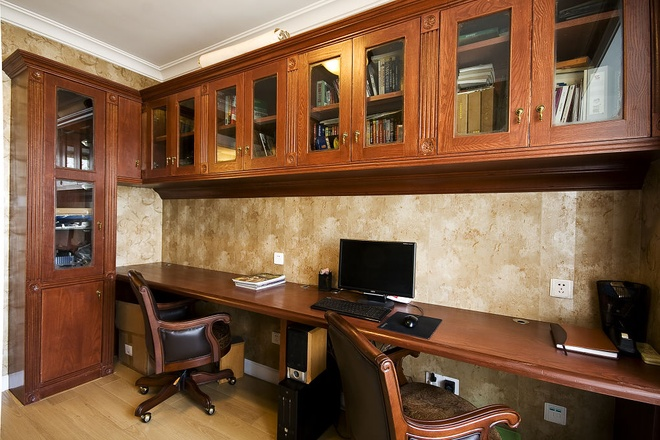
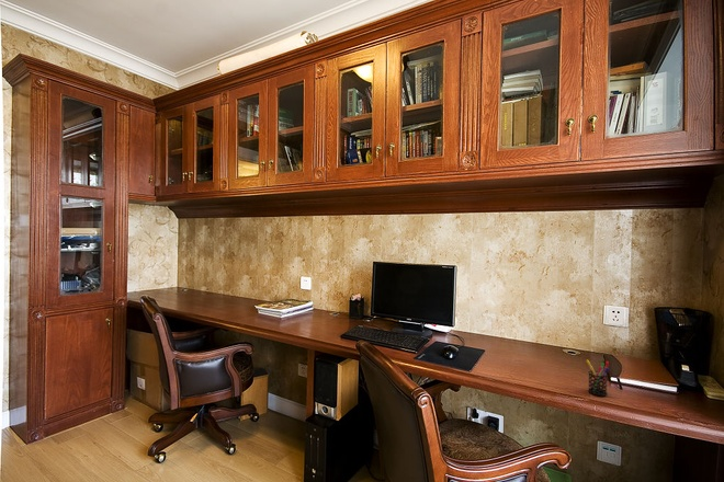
+ pen holder [585,359,610,397]
